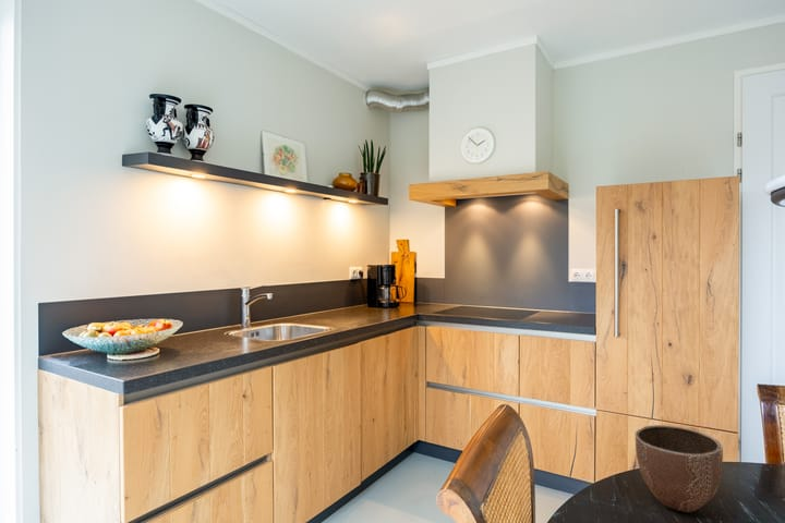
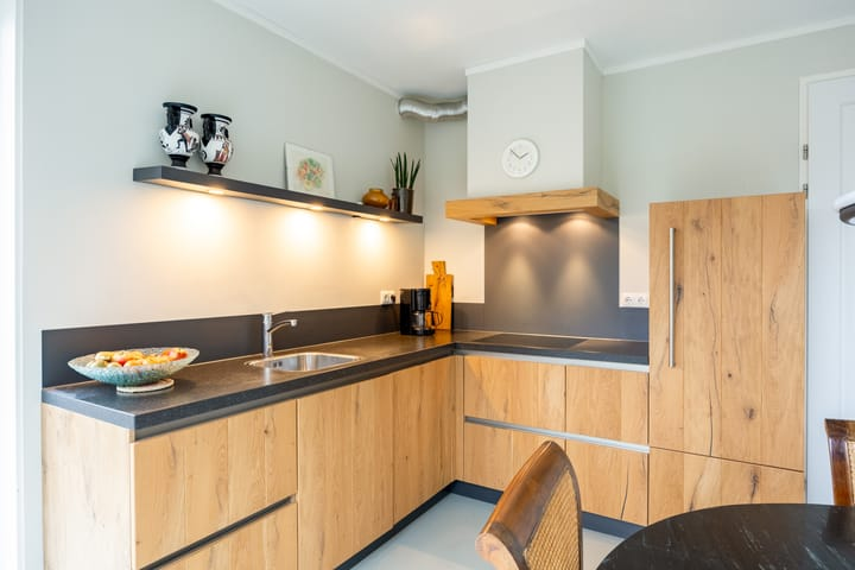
- decorative bowl [635,424,724,514]
